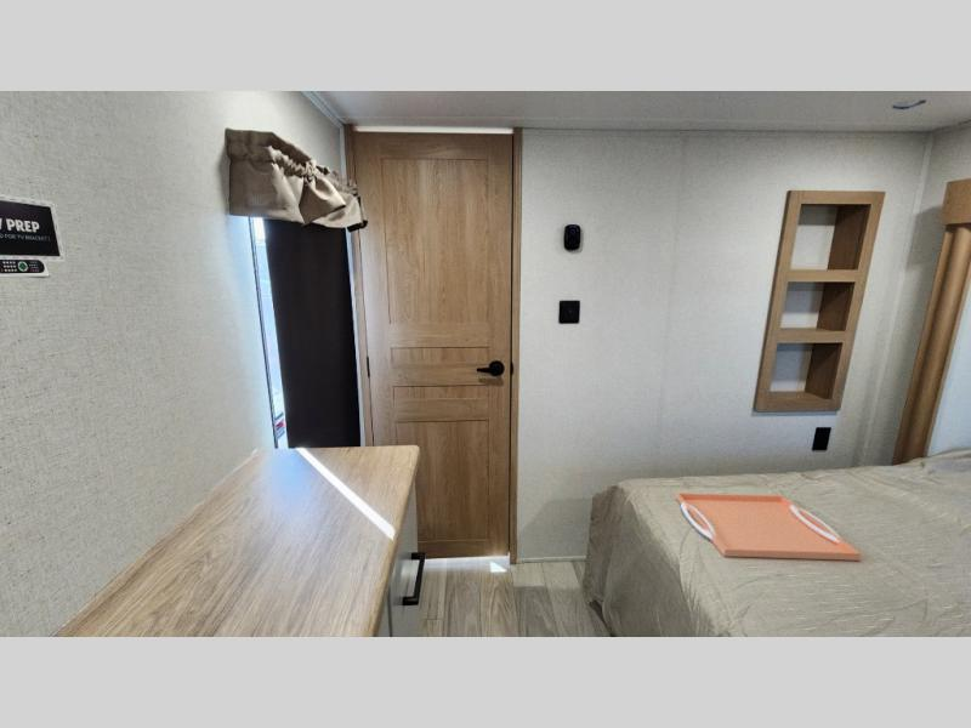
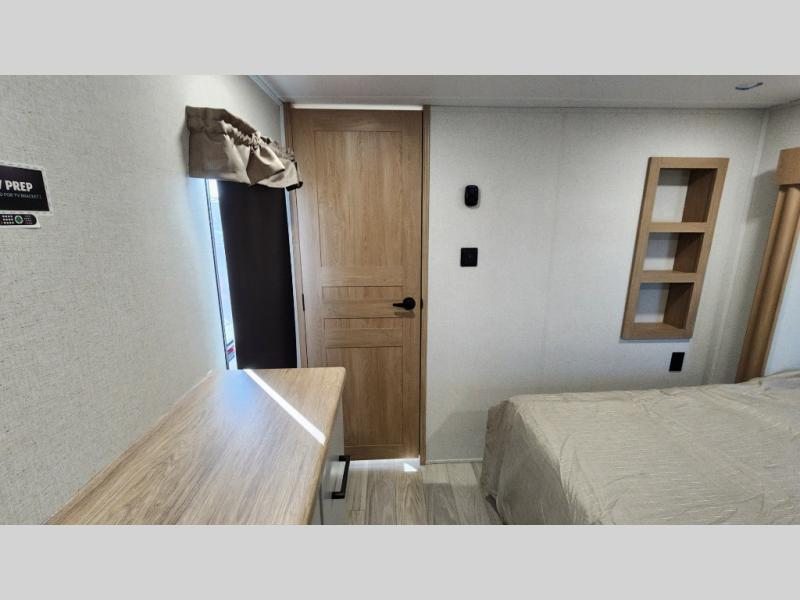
- serving tray [675,491,862,562]
